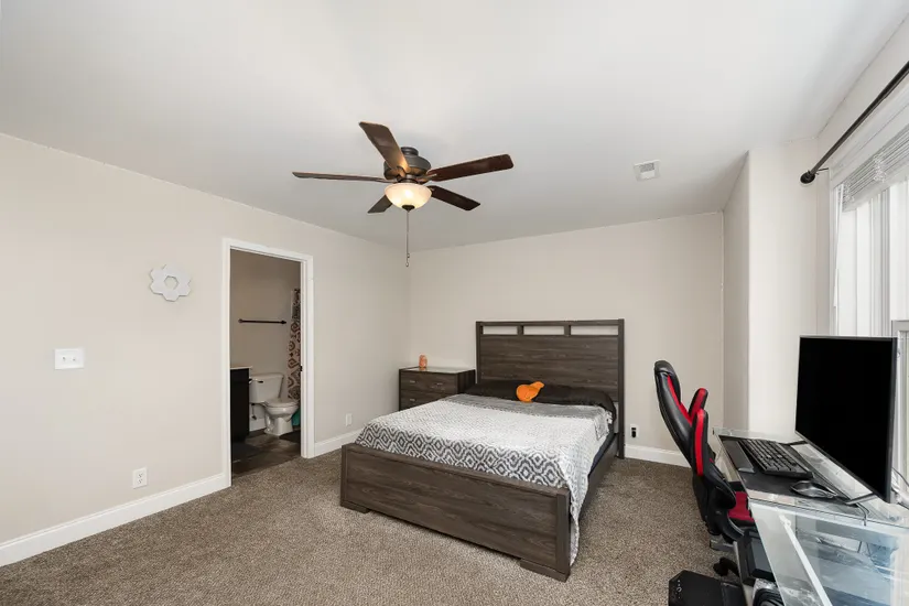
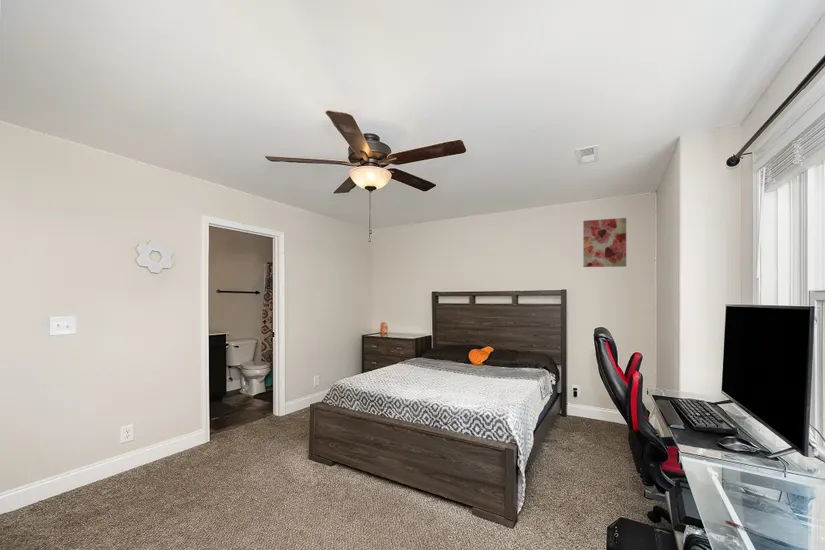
+ wall art [582,217,627,268]
+ pen [725,519,791,546]
